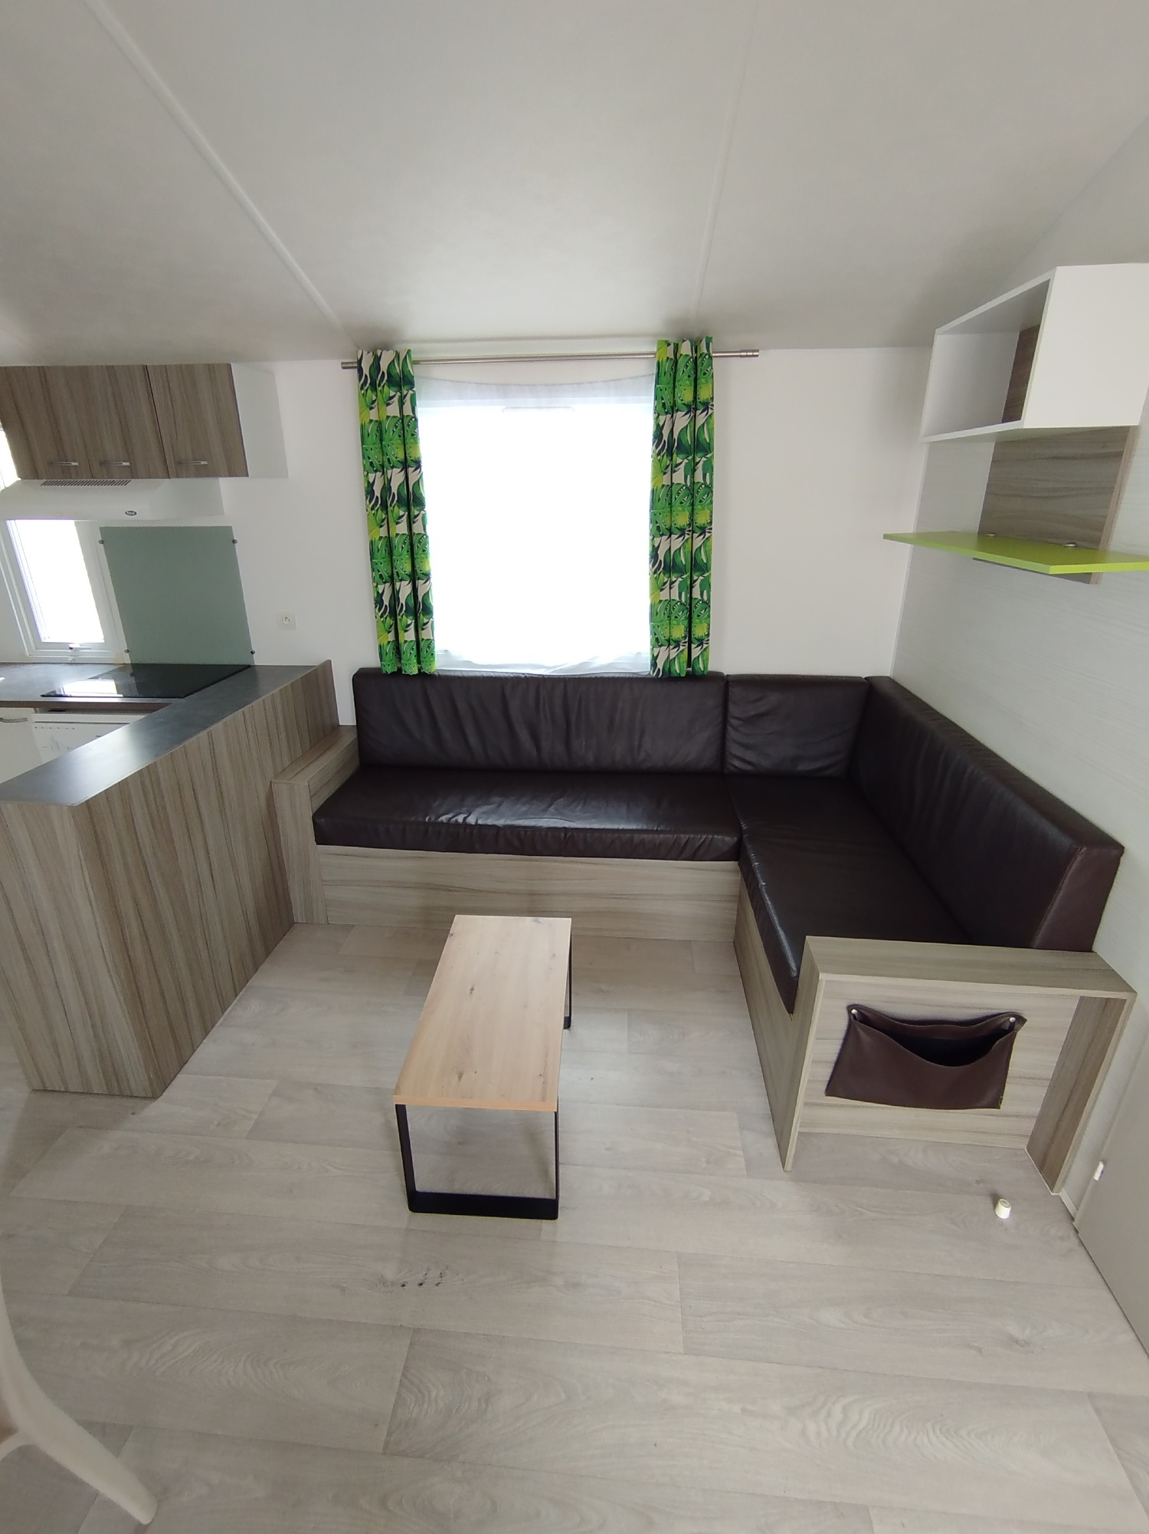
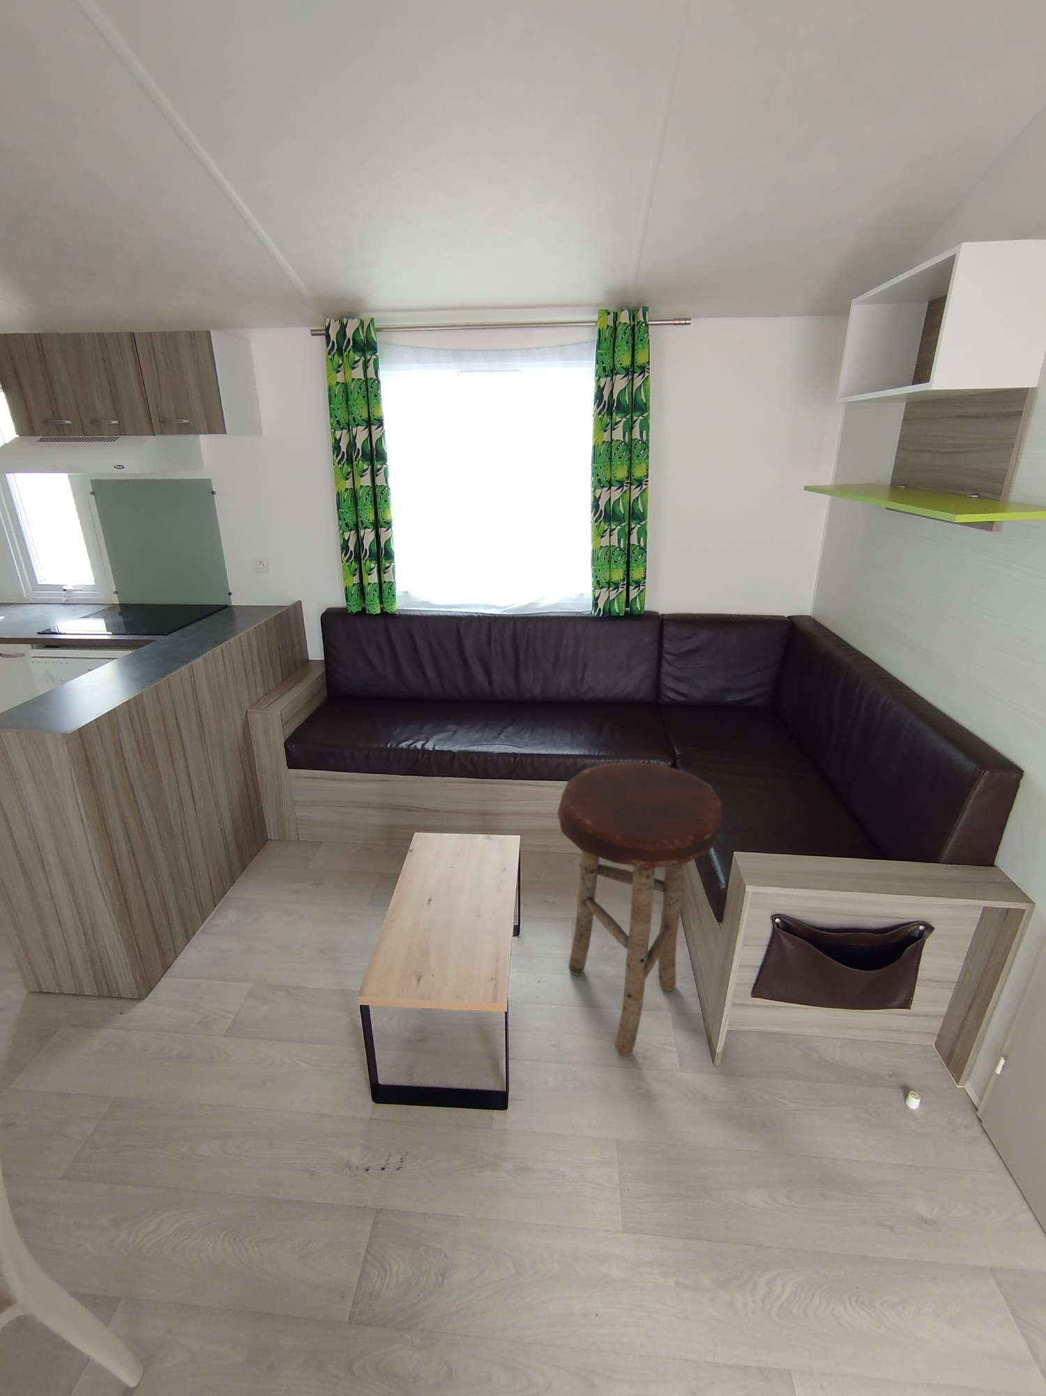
+ stool [556,762,723,1056]
